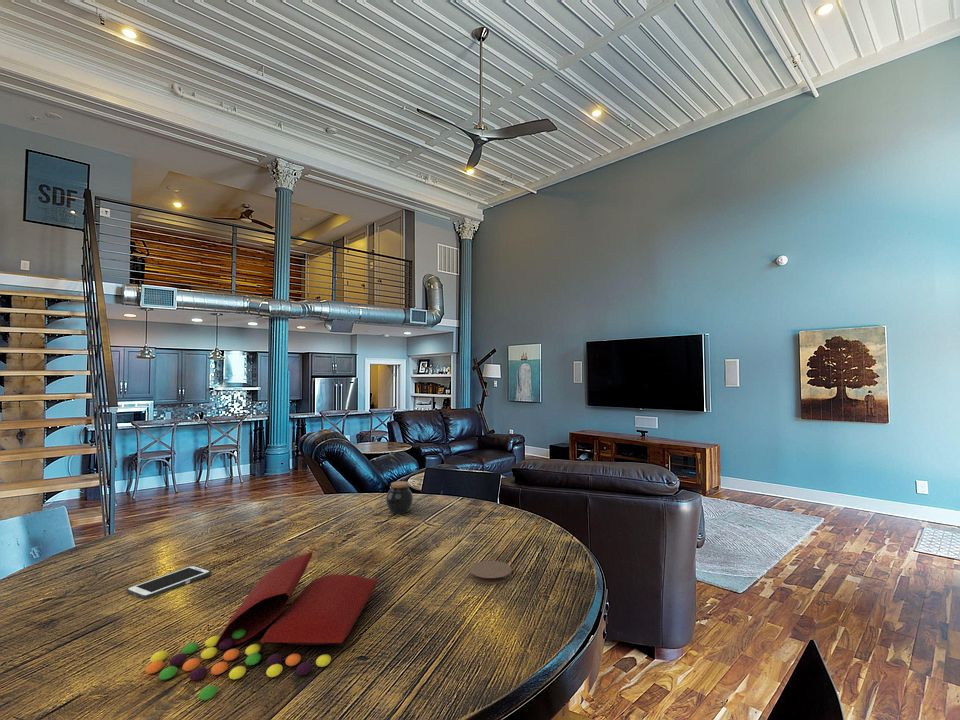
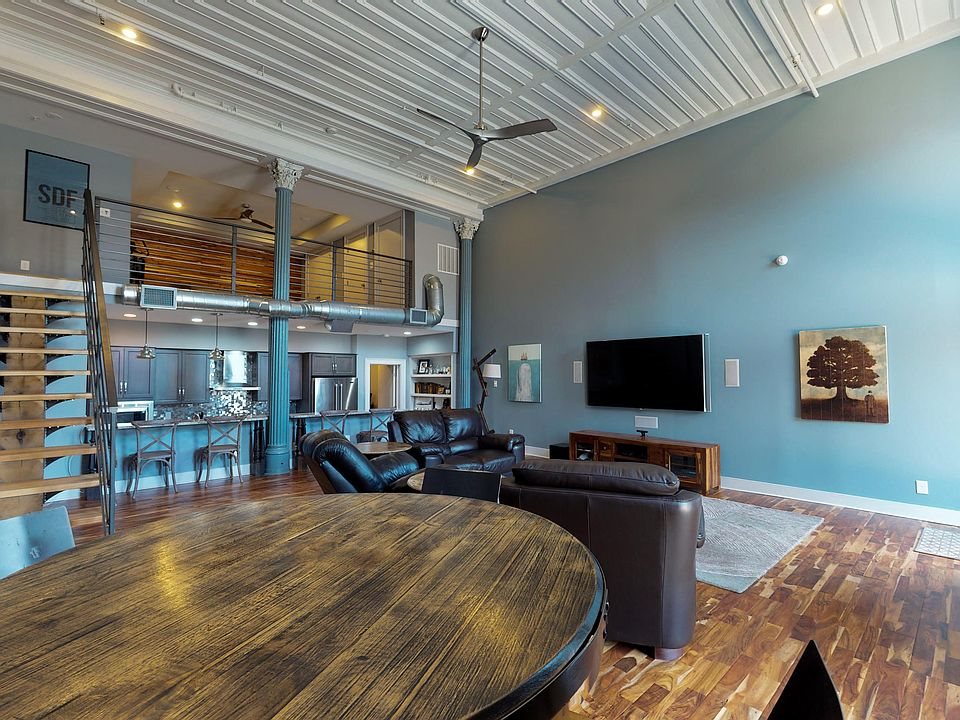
- cell phone [125,564,212,600]
- jar [385,480,414,515]
- candy bag [145,550,379,701]
- coaster [468,560,513,585]
